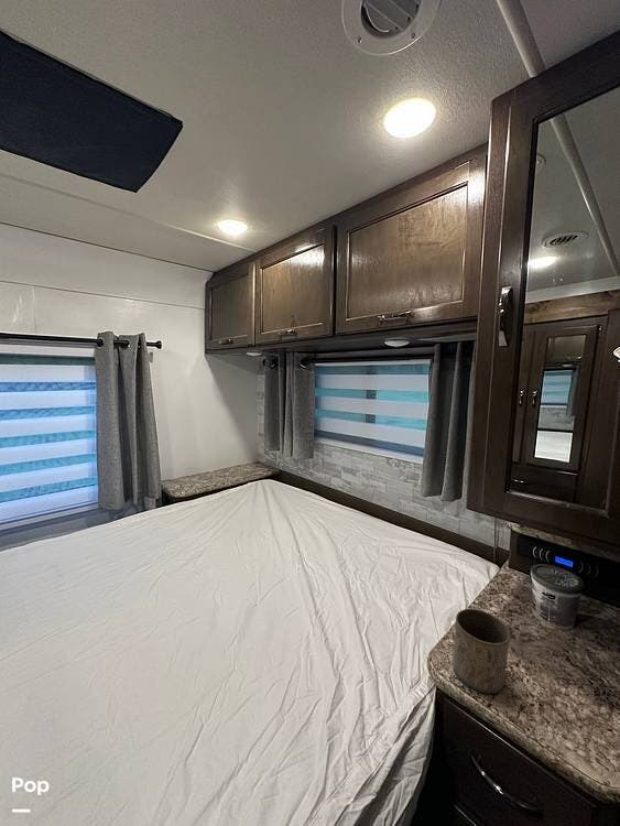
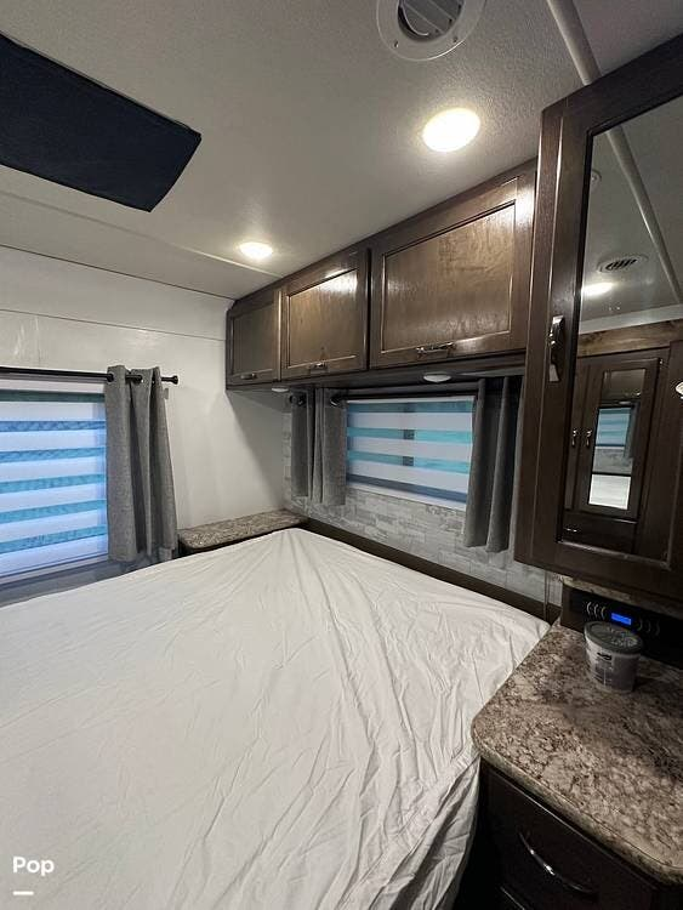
- cup [452,608,511,695]
